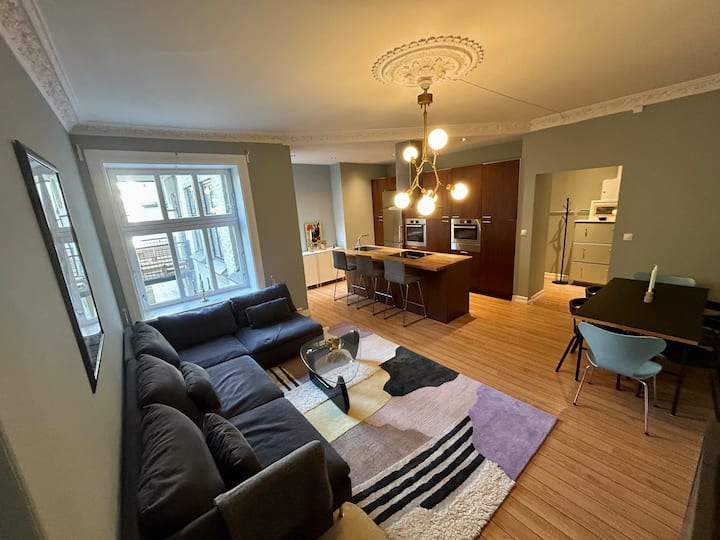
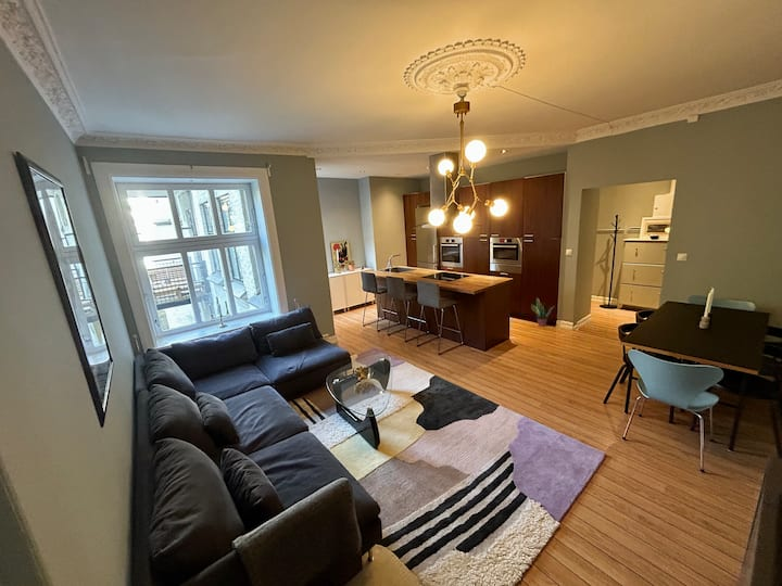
+ potted plant [530,296,554,328]
